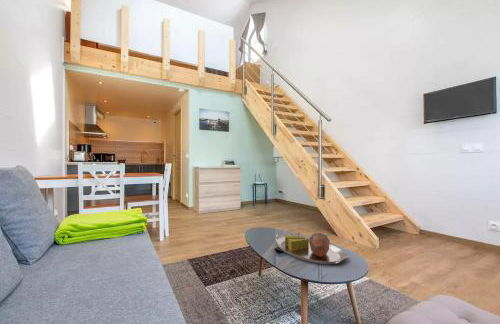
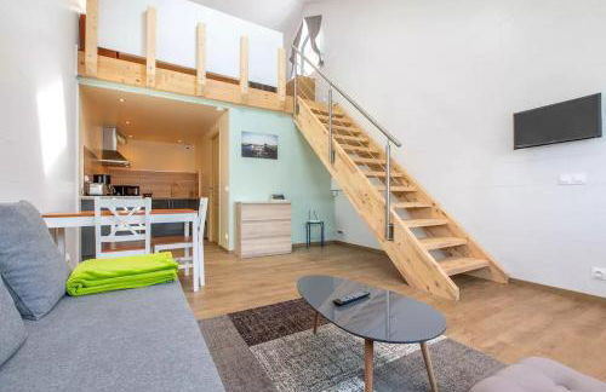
- serving tray [275,232,350,265]
